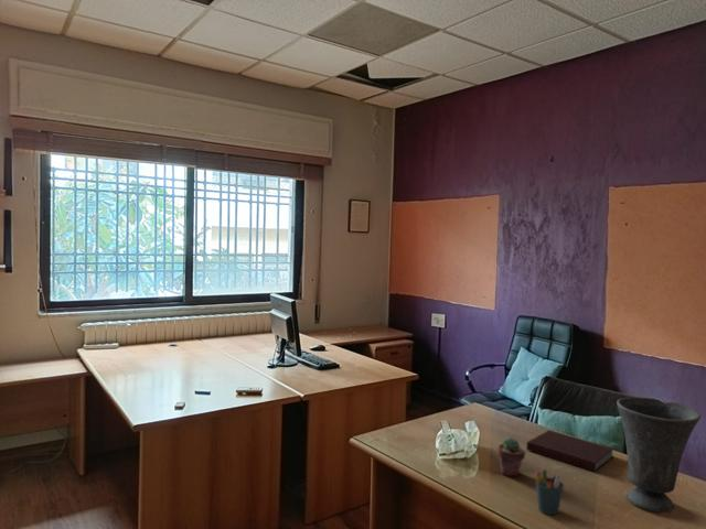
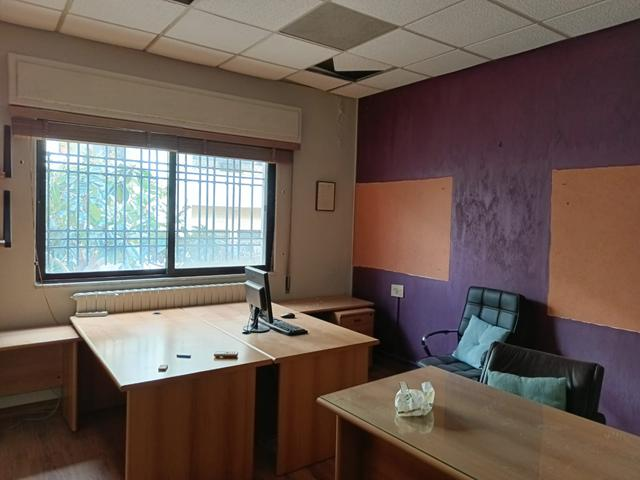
- notebook [526,429,616,473]
- pen holder [534,468,565,516]
- potted succulent [496,436,526,477]
- vase [616,397,702,514]
